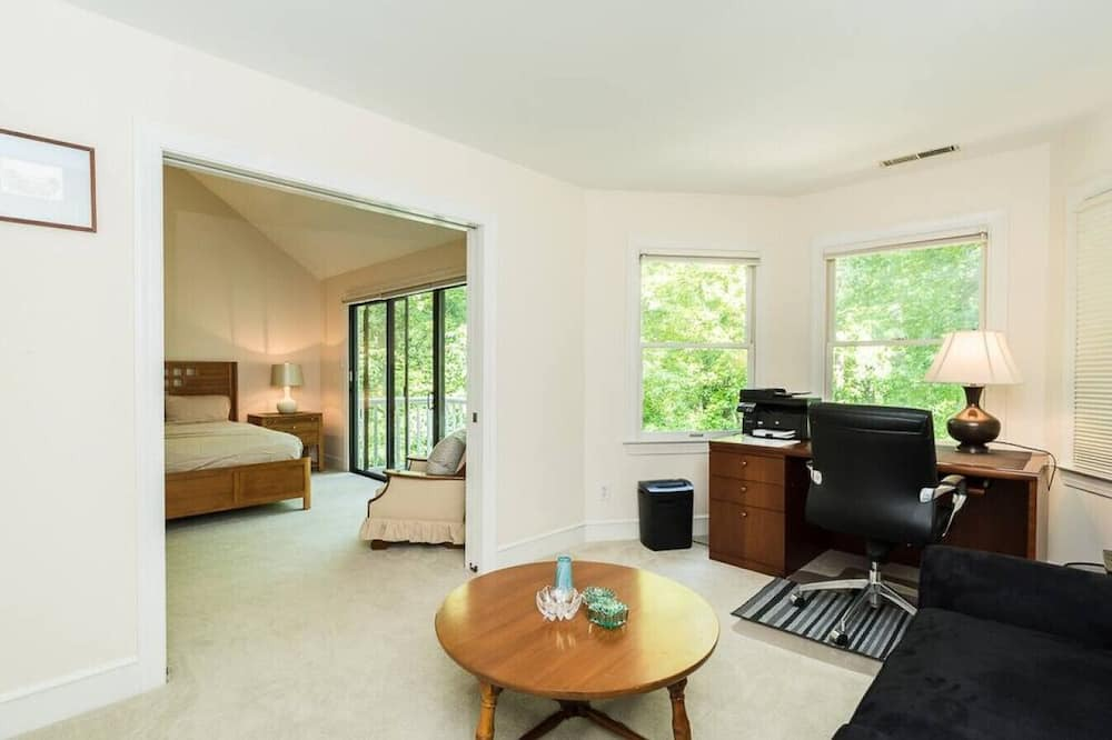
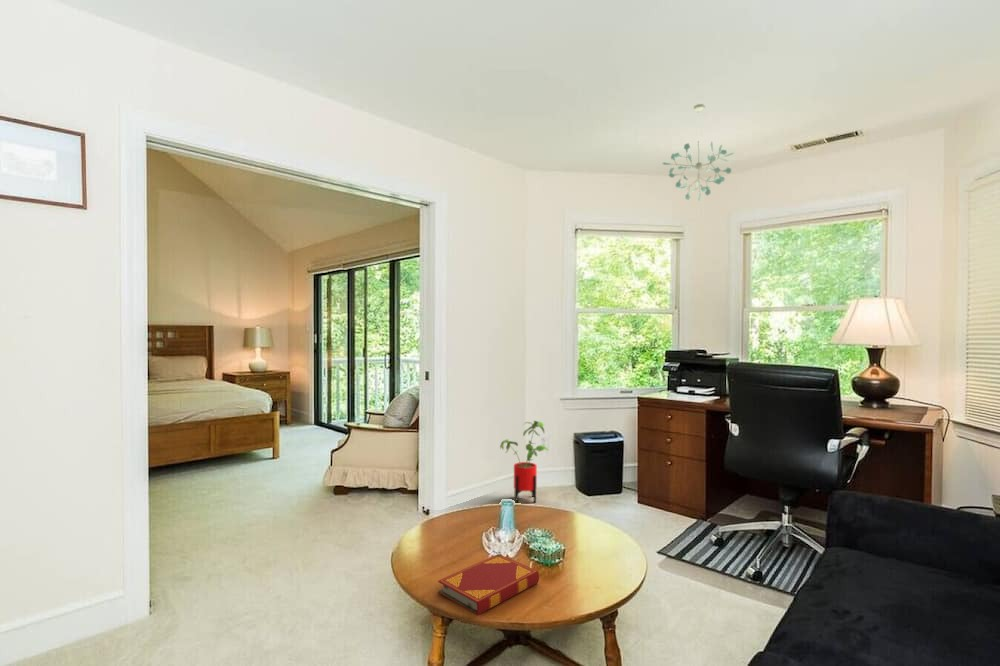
+ ceiling light fixture [661,103,735,202]
+ hardback book [437,553,540,616]
+ house plant [499,420,550,504]
